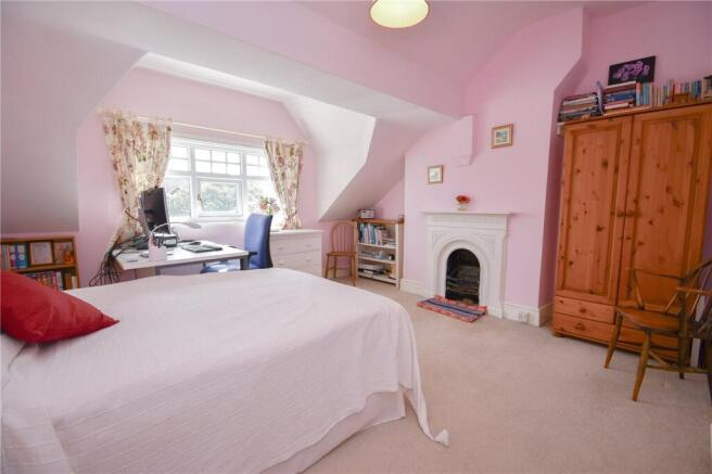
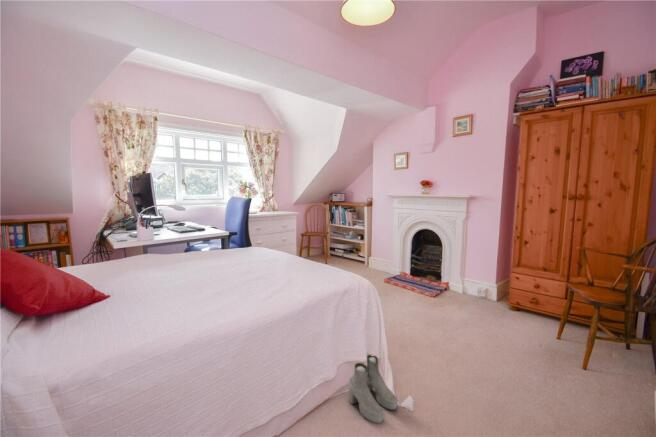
+ boots [347,354,399,425]
